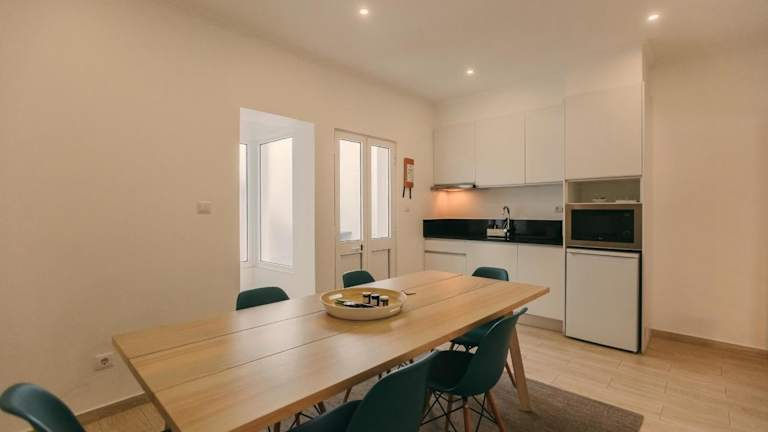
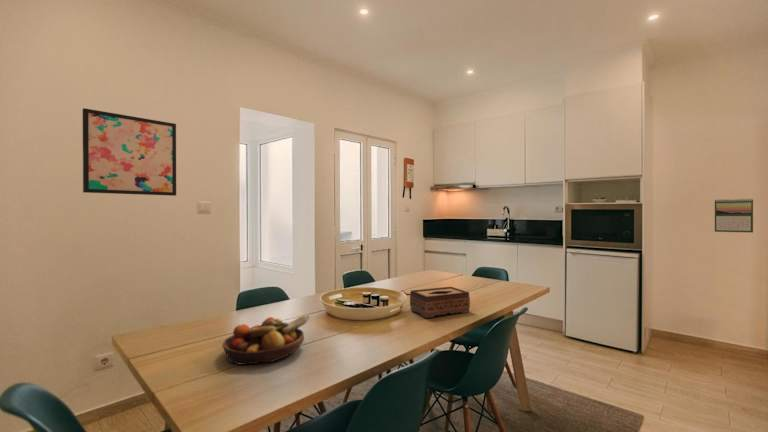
+ wall art [82,107,177,197]
+ tissue box [409,286,471,319]
+ fruit bowl [221,314,310,366]
+ calendar [714,197,754,233]
